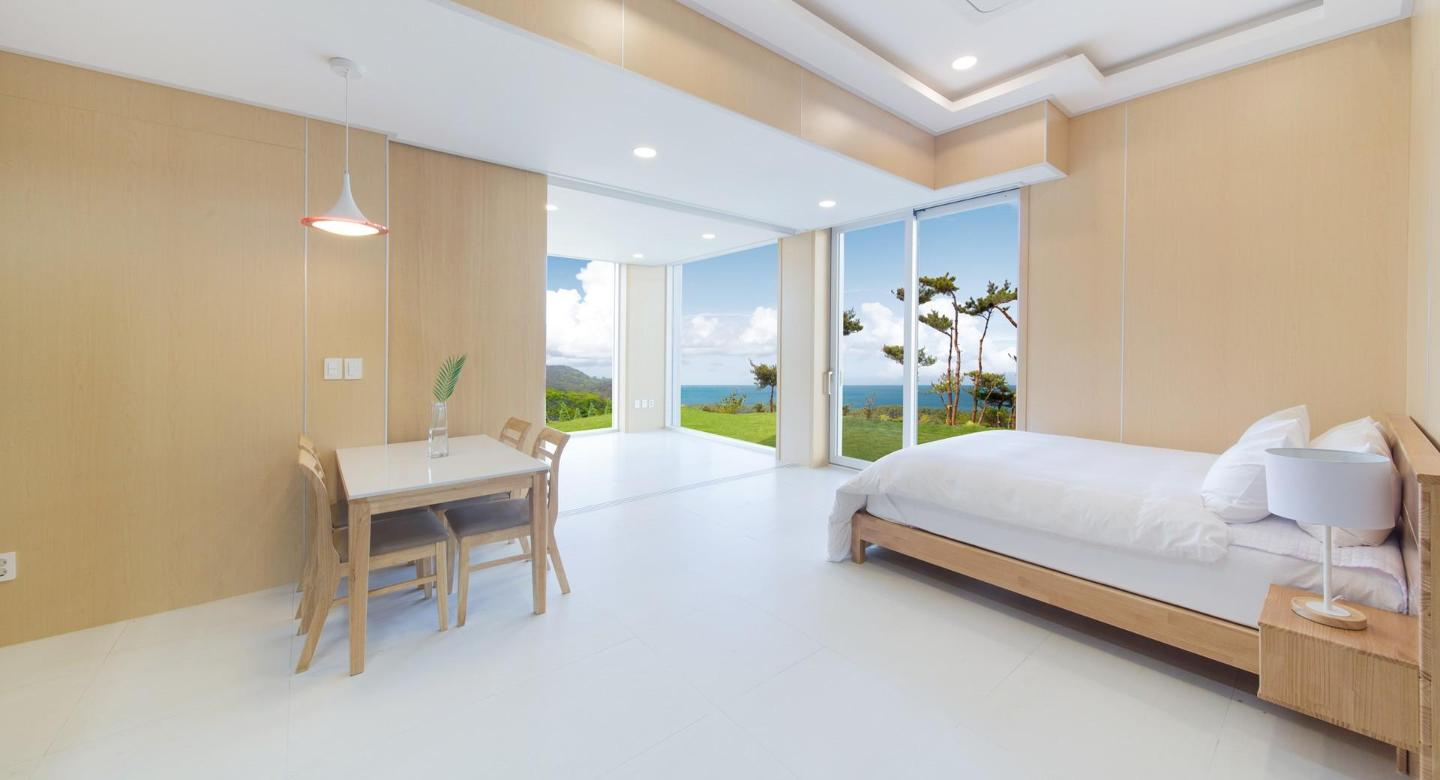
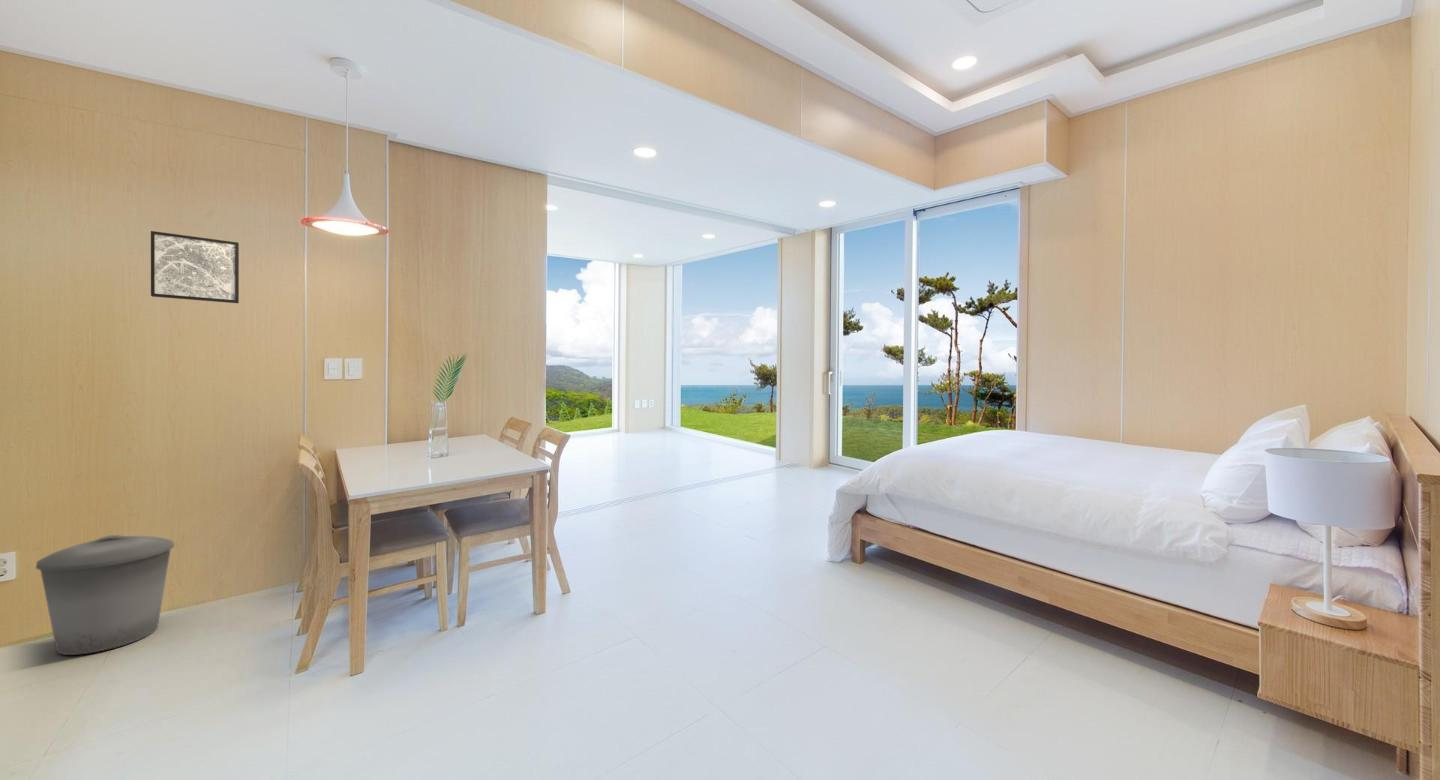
+ wall art [150,230,240,304]
+ trash can [35,534,175,656]
